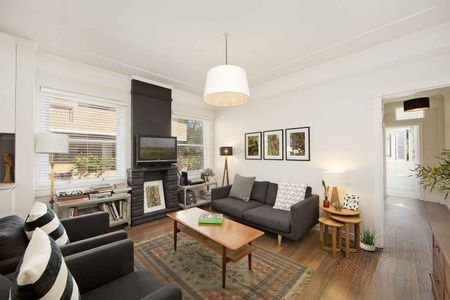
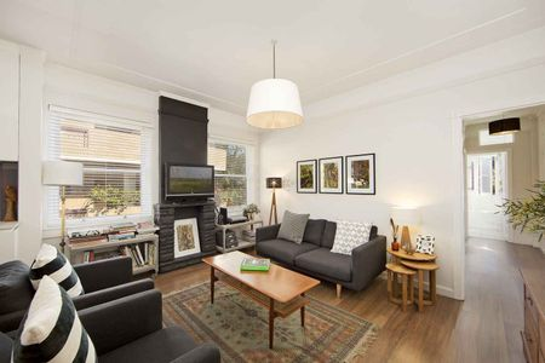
- potted plant [358,227,379,252]
